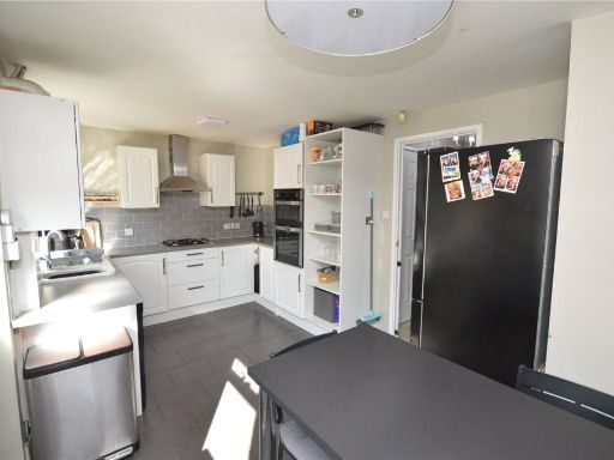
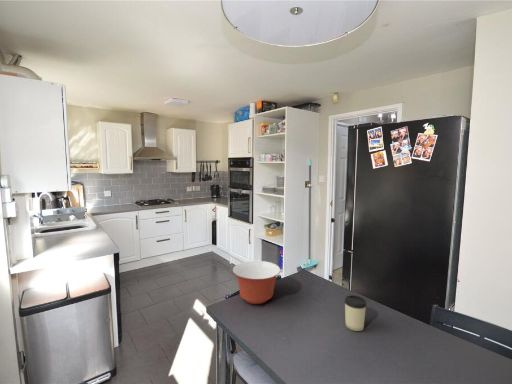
+ cup [343,294,368,332]
+ mixing bowl [232,260,281,305]
